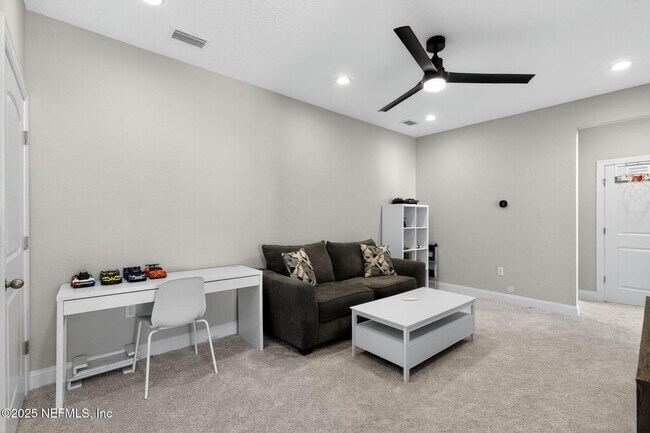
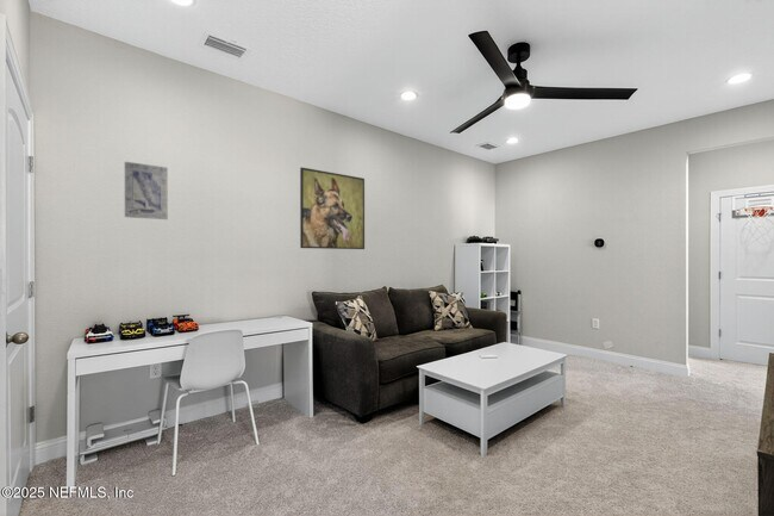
+ wall art [124,161,169,220]
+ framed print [299,166,366,250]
